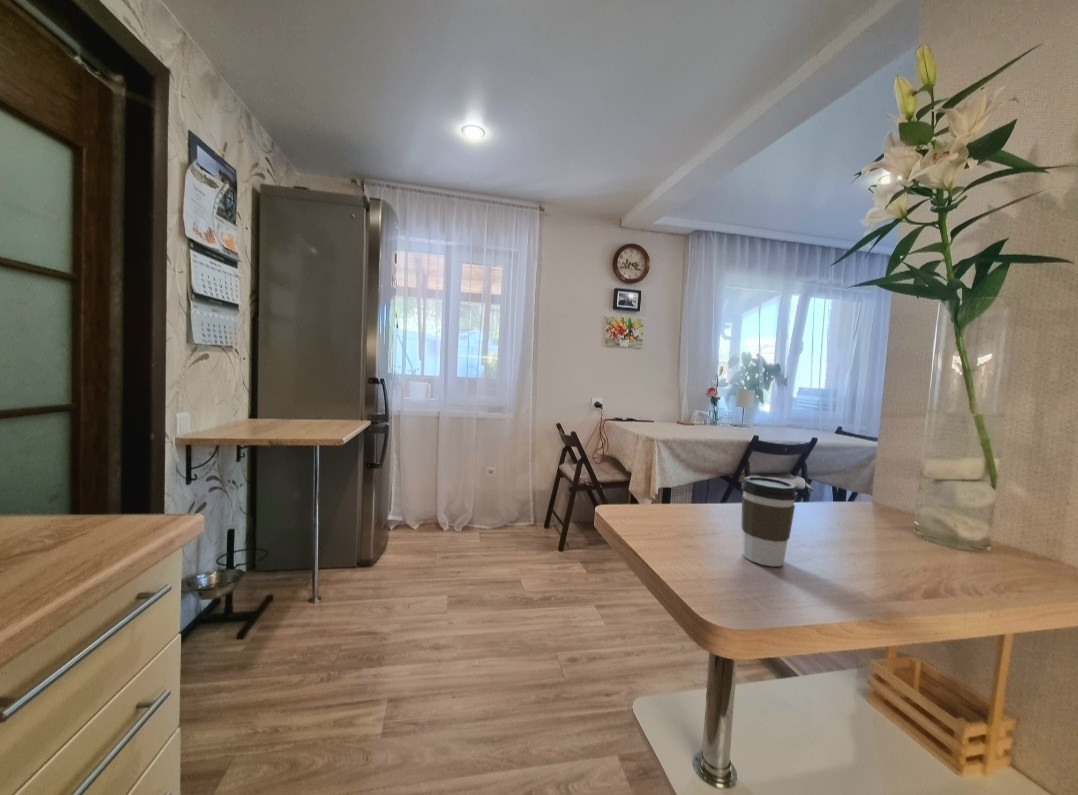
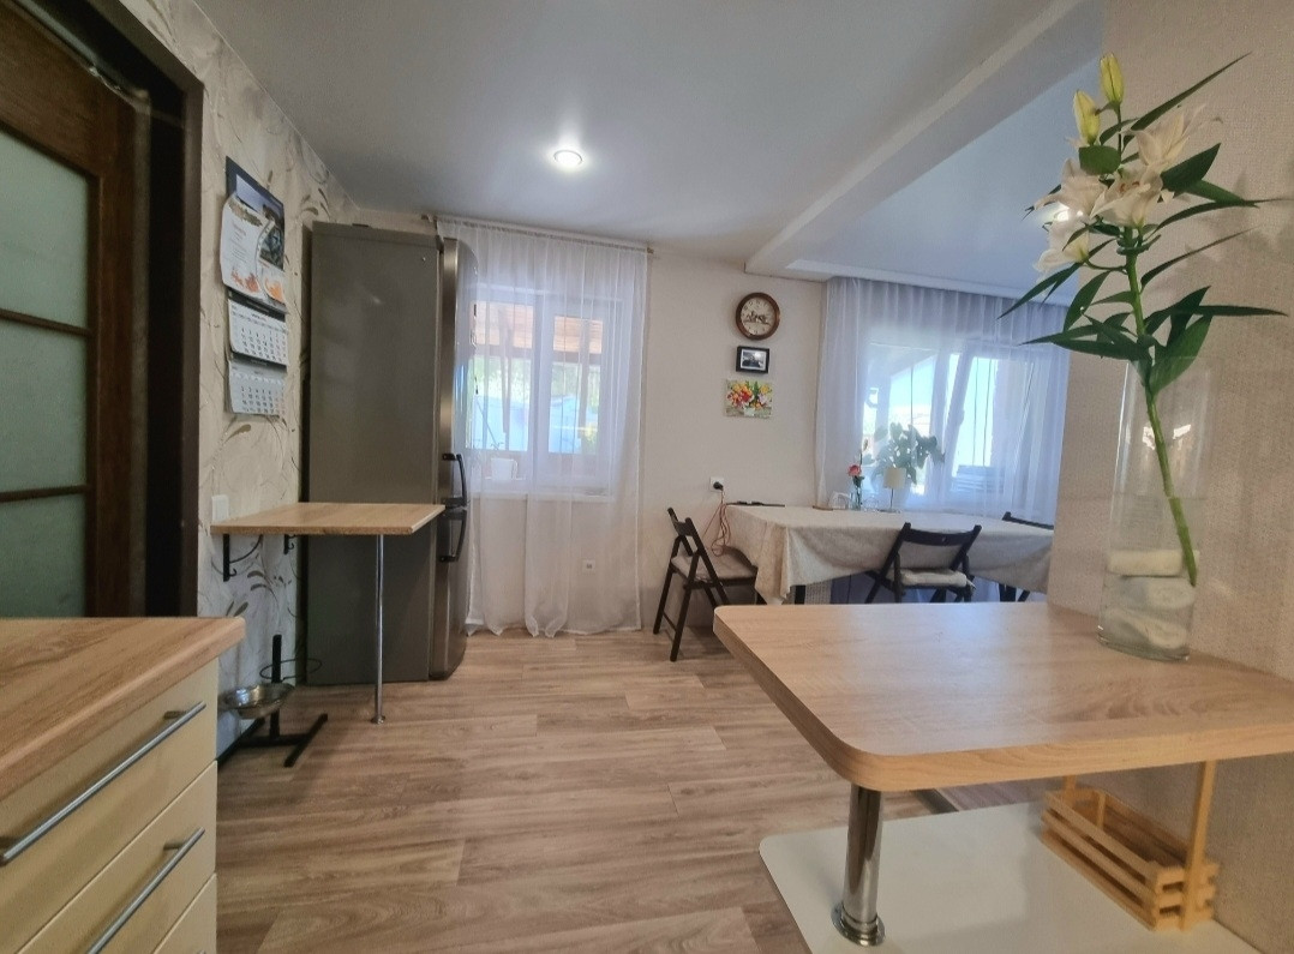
- coffee cup [740,475,799,567]
